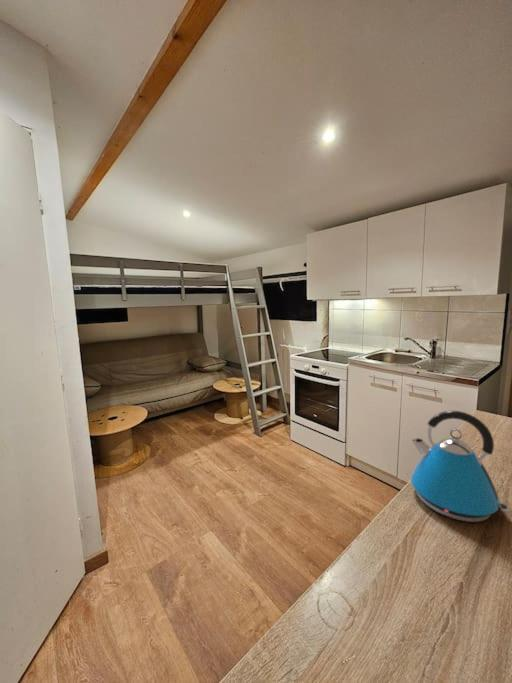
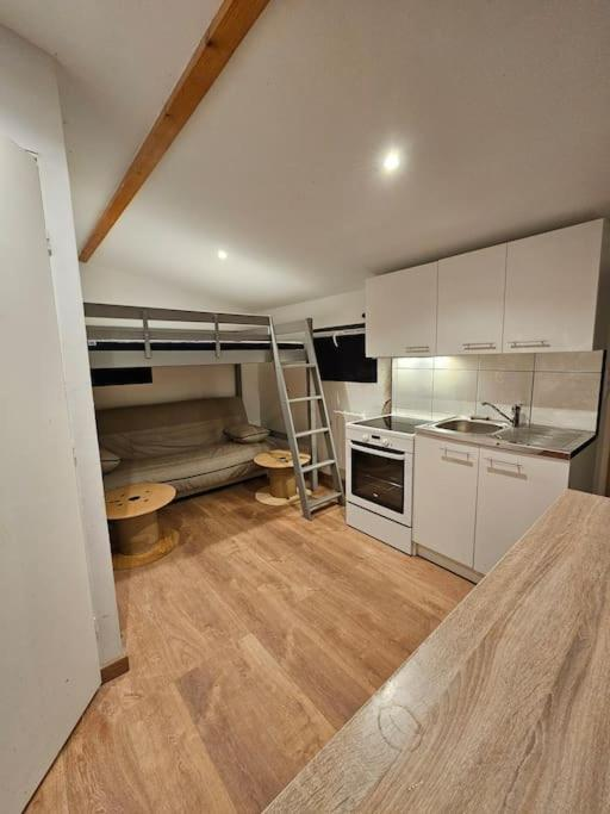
- kettle [410,410,510,523]
